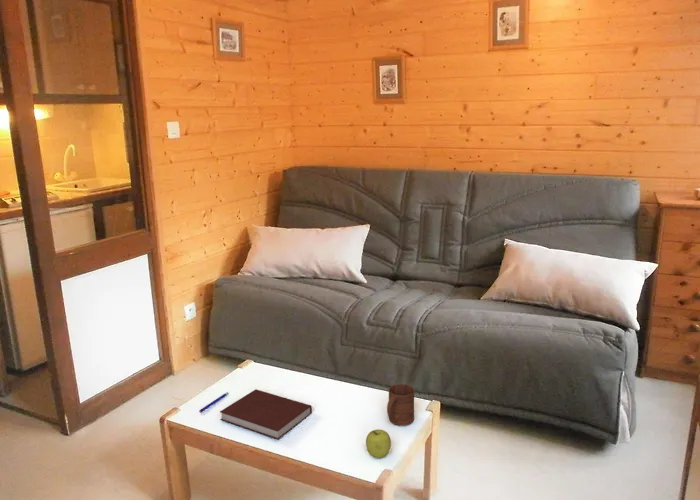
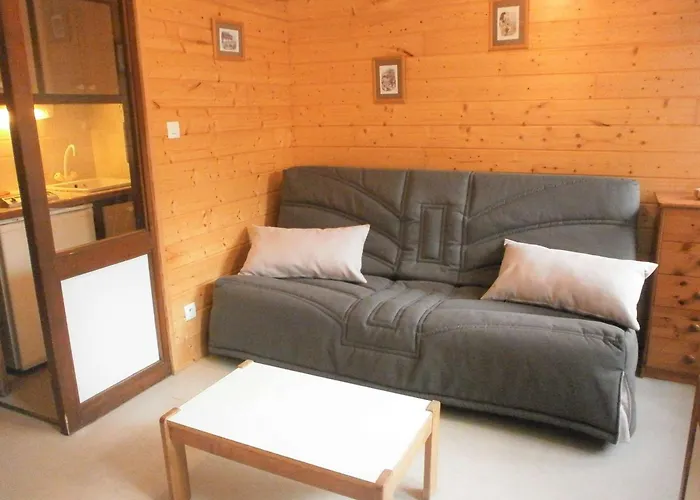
- fruit [365,429,392,459]
- pen [198,391,229,413]
- notebook [219,388,313,440]
- cup [386,383,415,427]
